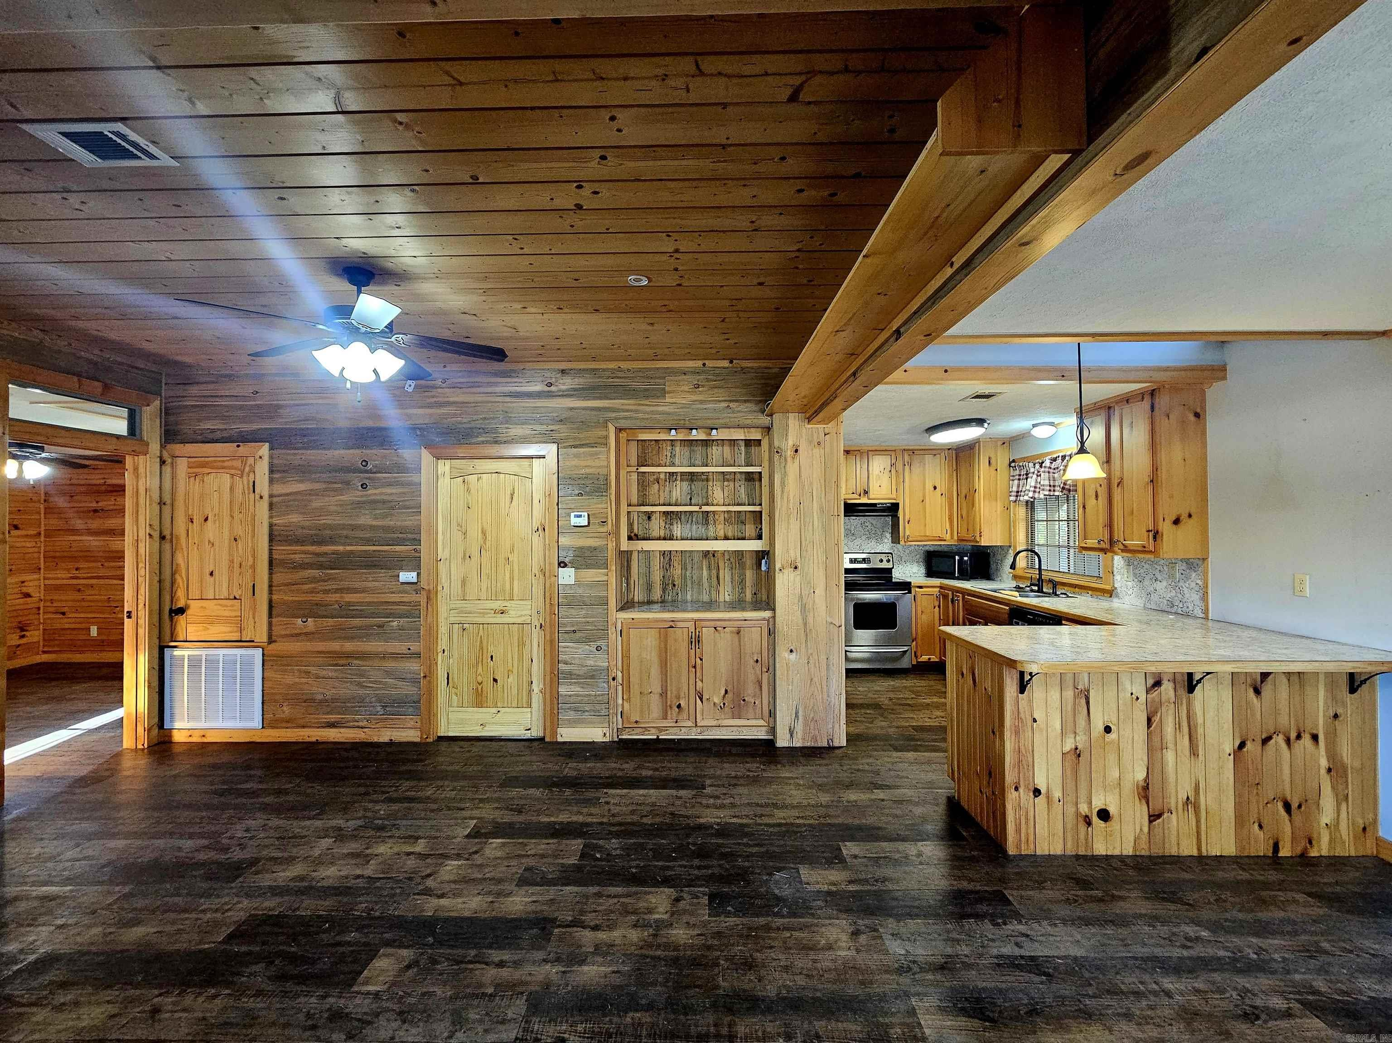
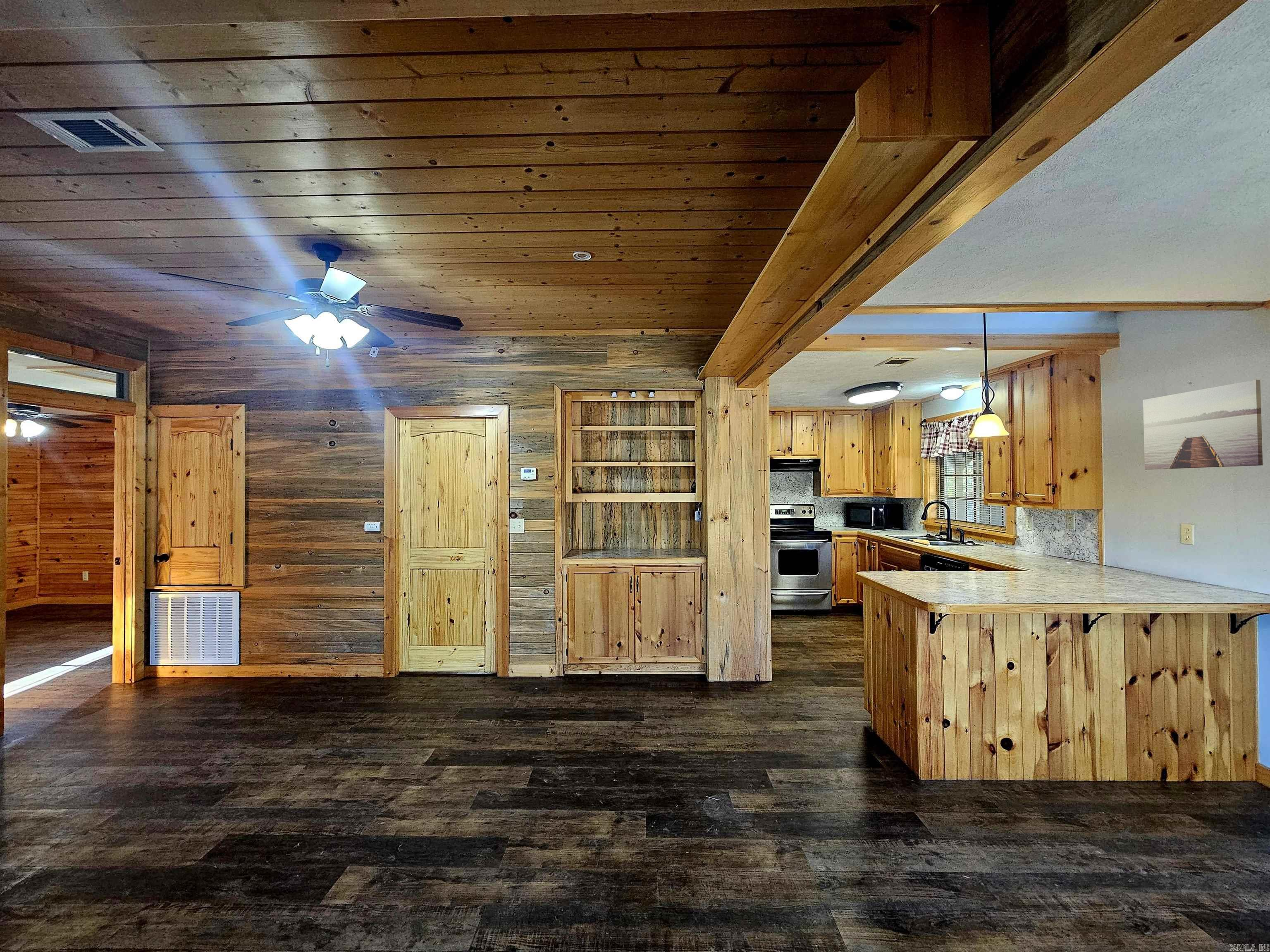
+ wall art [1143,379,1263,470]
